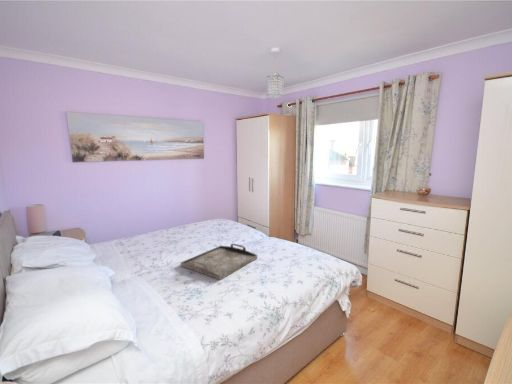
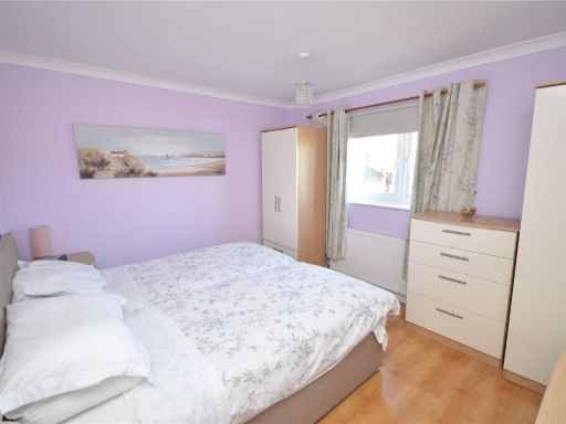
- serving tray [180,243,259,281]
